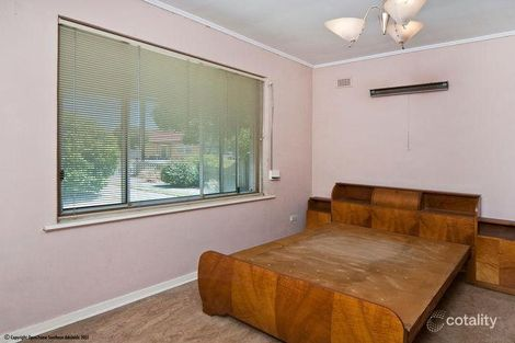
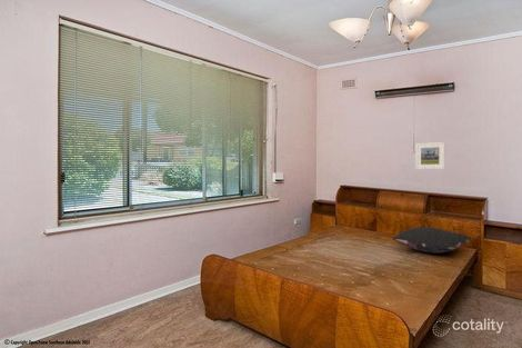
+ pillow [392,226,472,255]
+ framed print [414,141,446,170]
